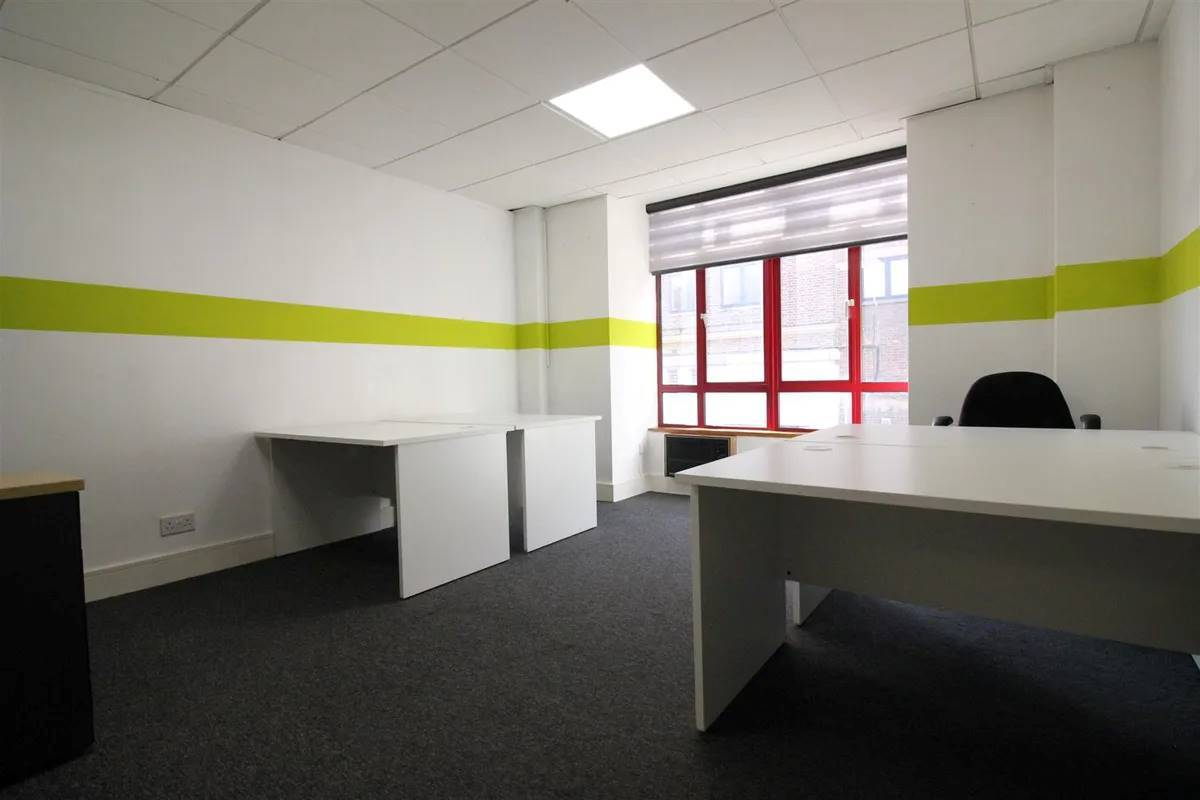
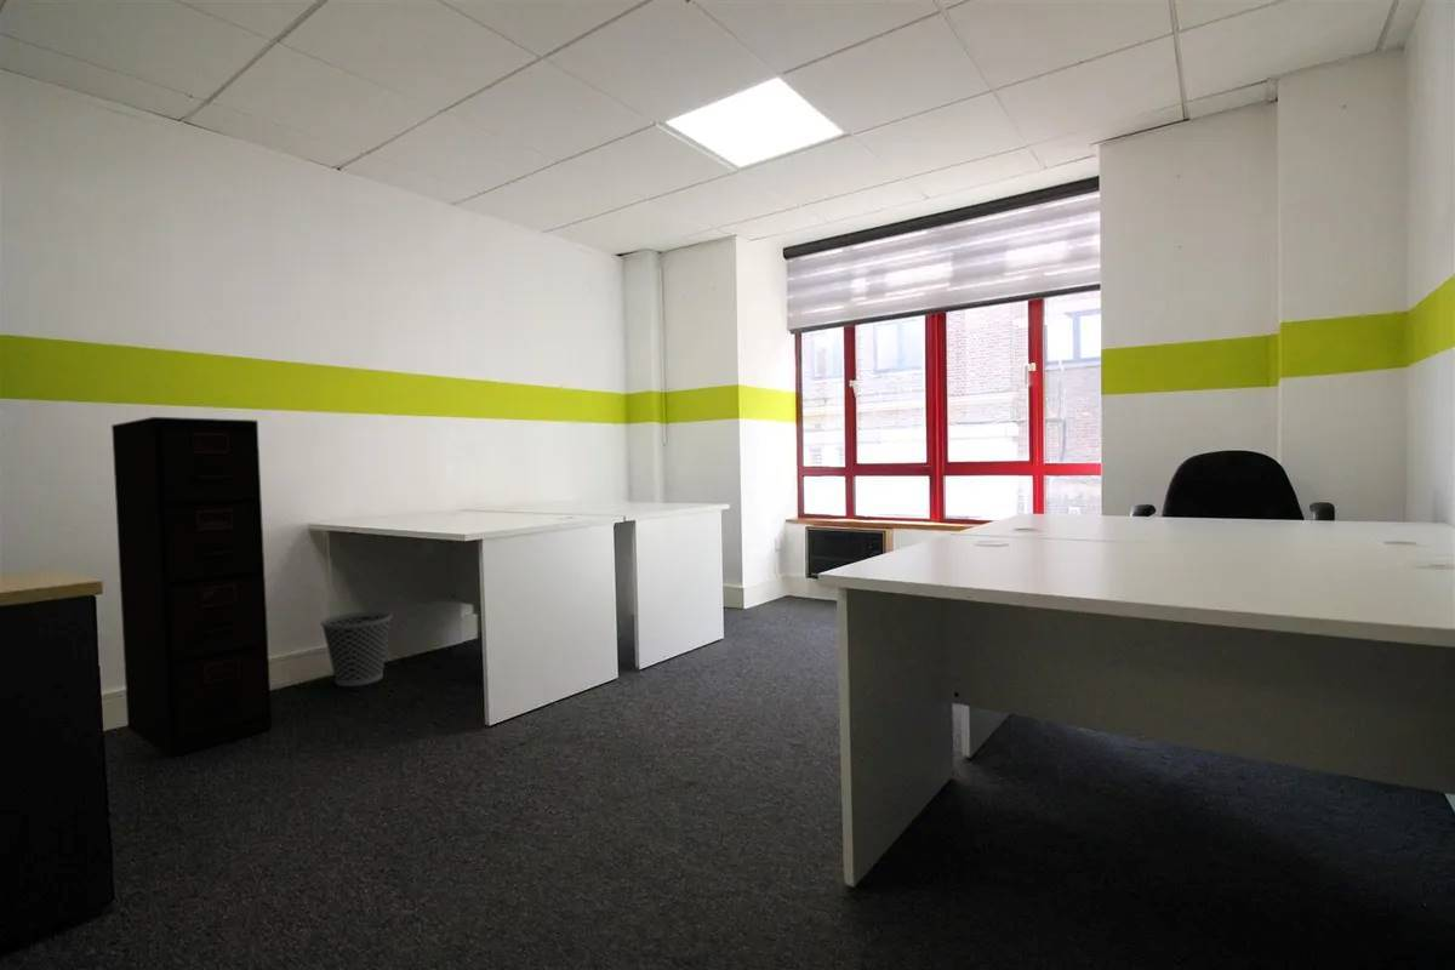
+ filing cabinet [110,416,273,759]
+ wastebasket [319,610,393,687]
